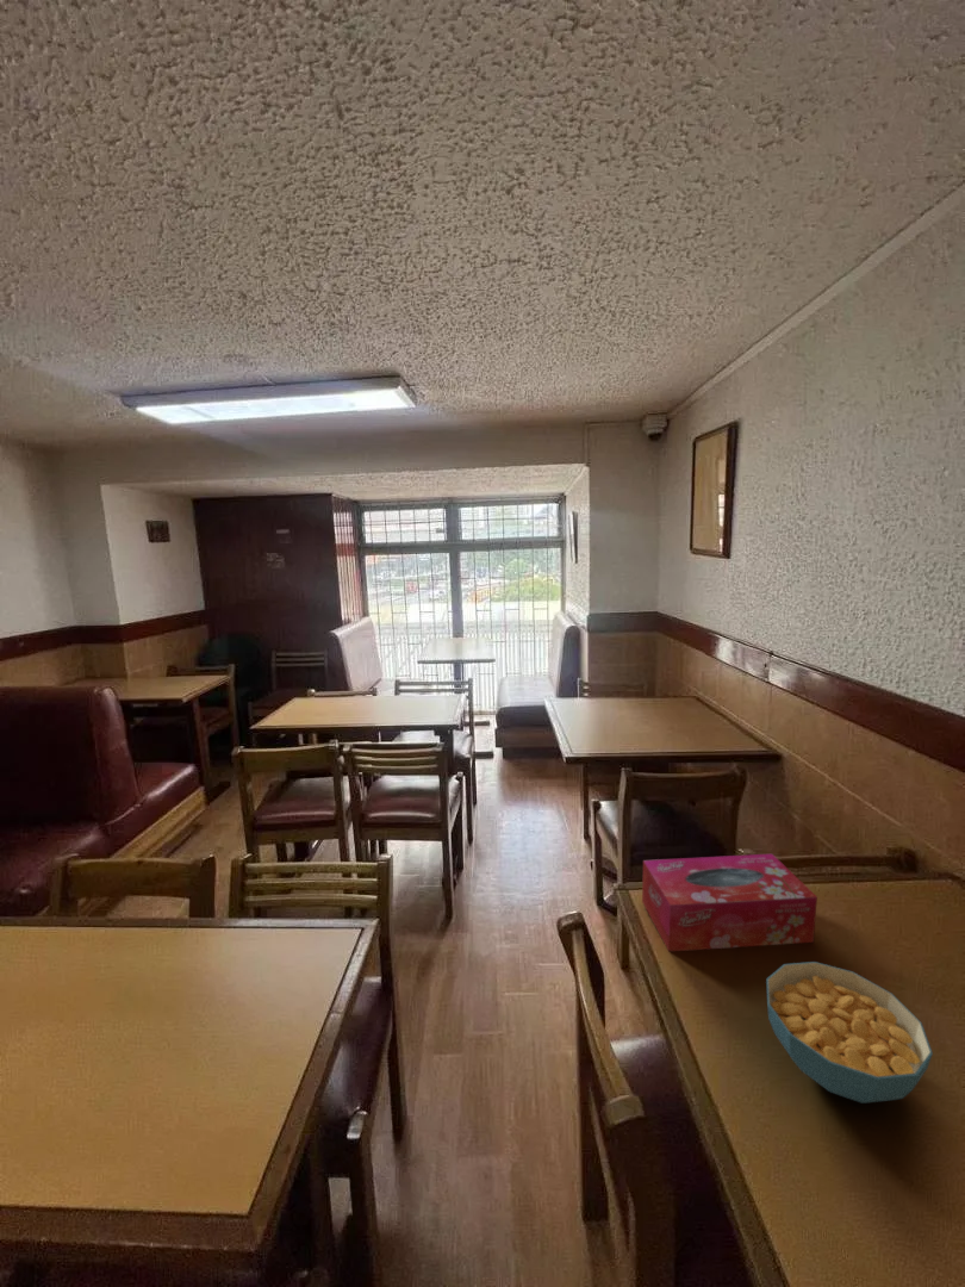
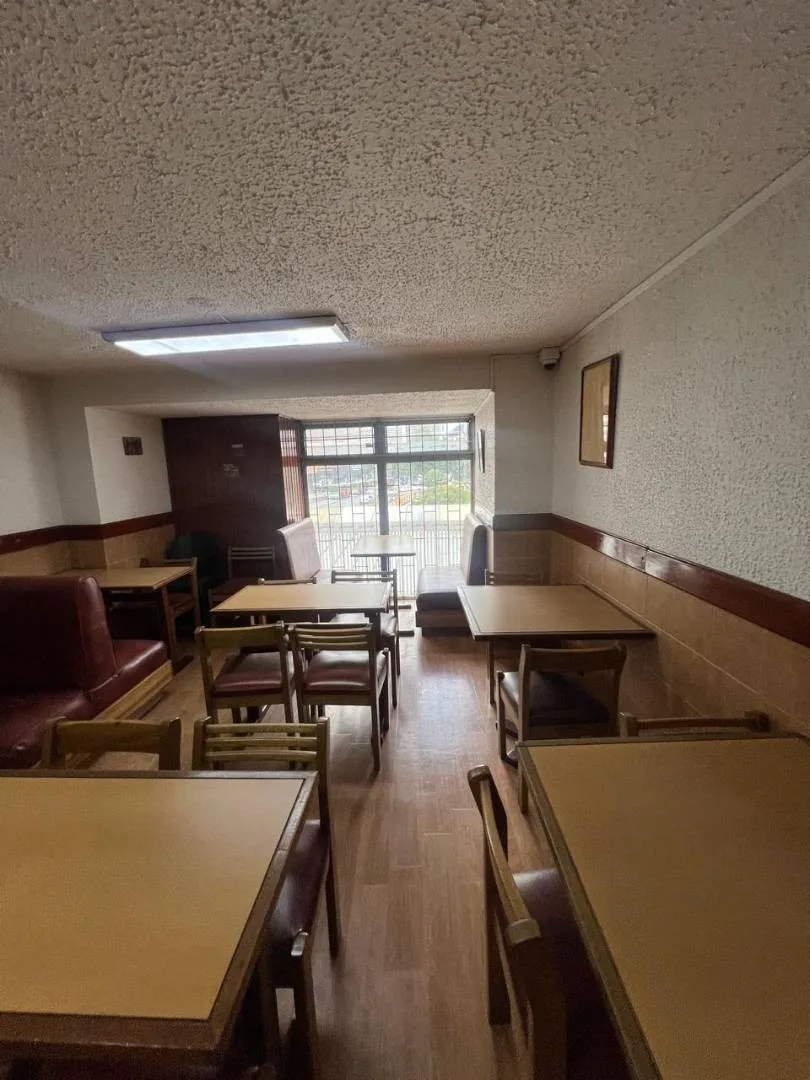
- cereal bowl [765,960,934,1105]
- tissue box [641,853,818,952]
